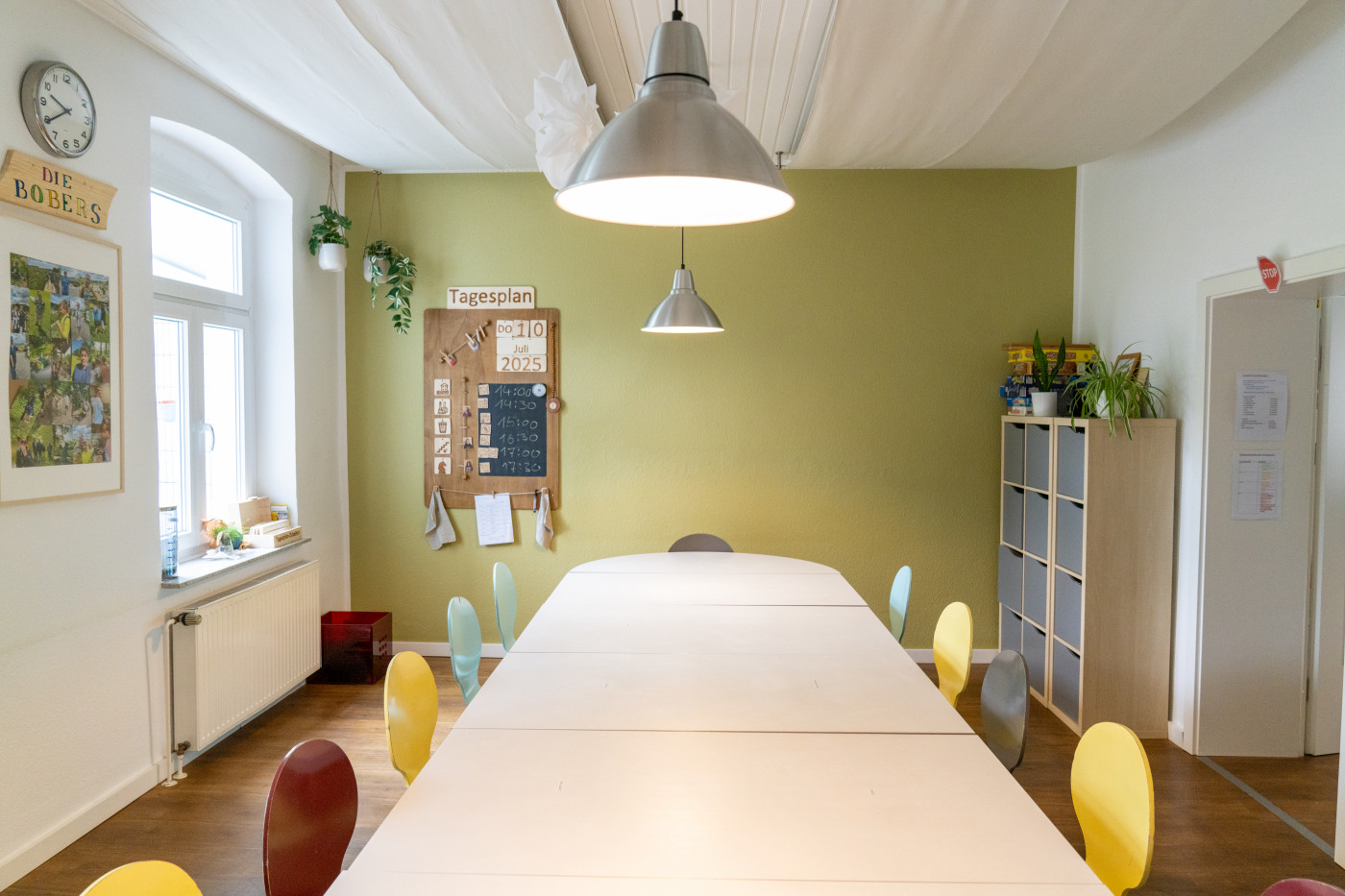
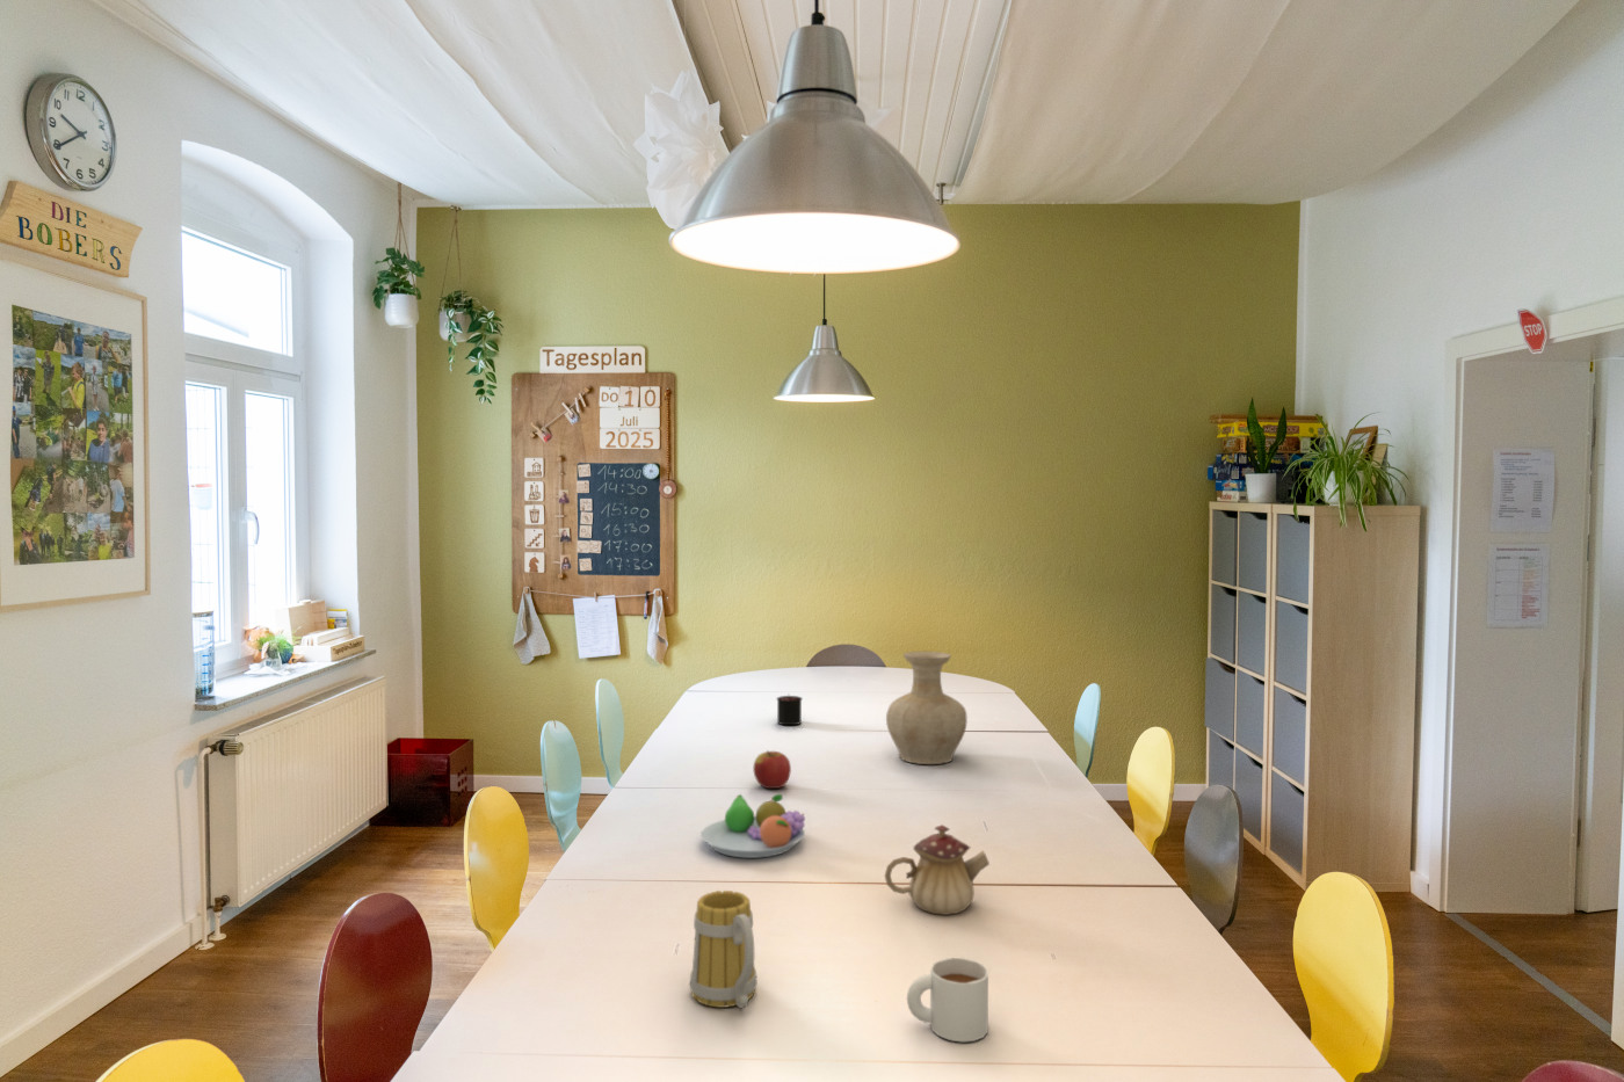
+ mug [689,890,758,1008]
+ vase [885,651,968,766]
+ mug [906,956,989,1042]
+ fruit bowl [699,793,807,860]
+ candle [775,694,804,726]
+ apple [752,749,792,790]
+ teapot [884,824,990,917]
